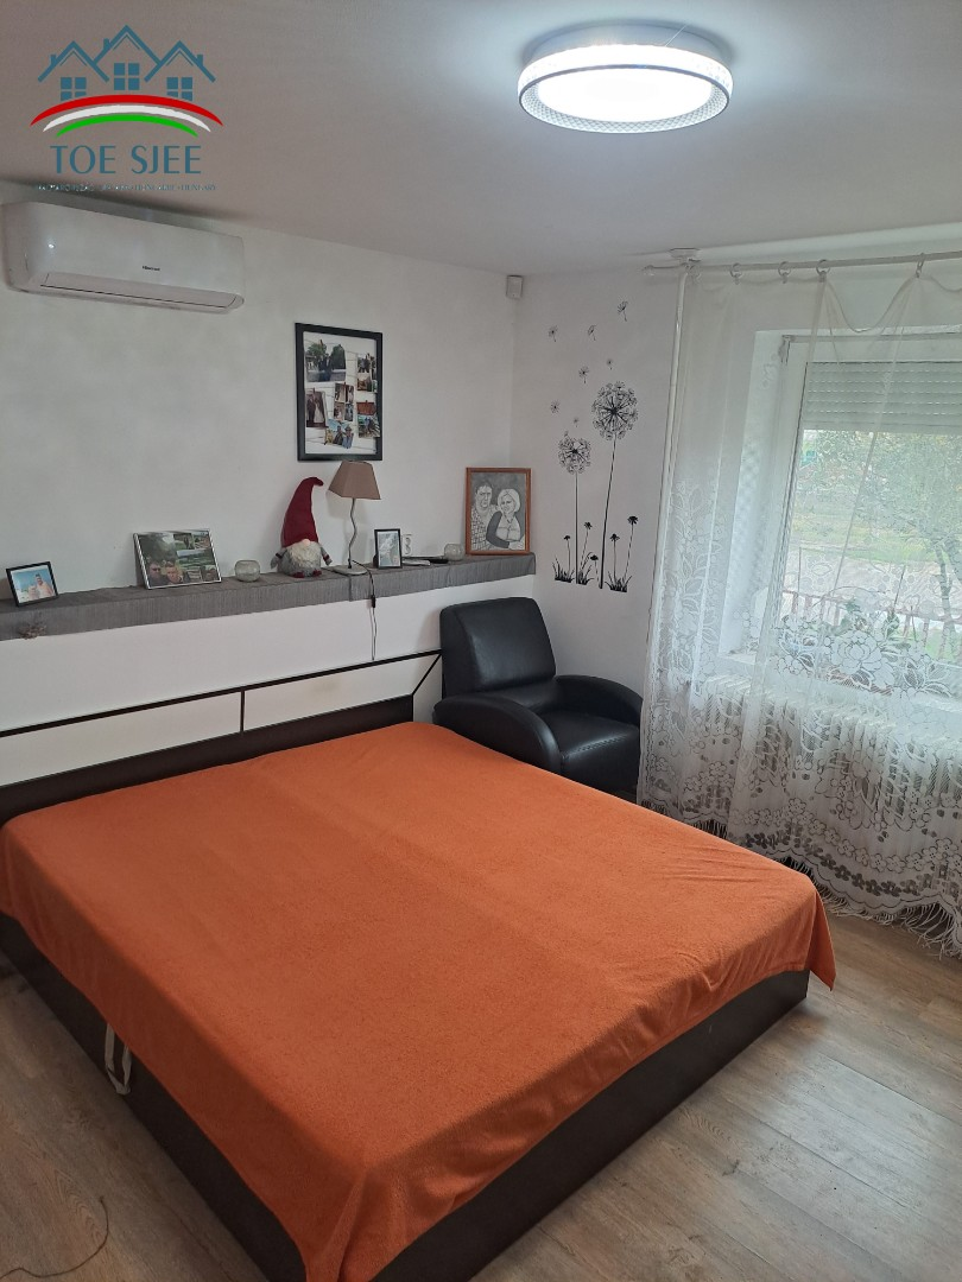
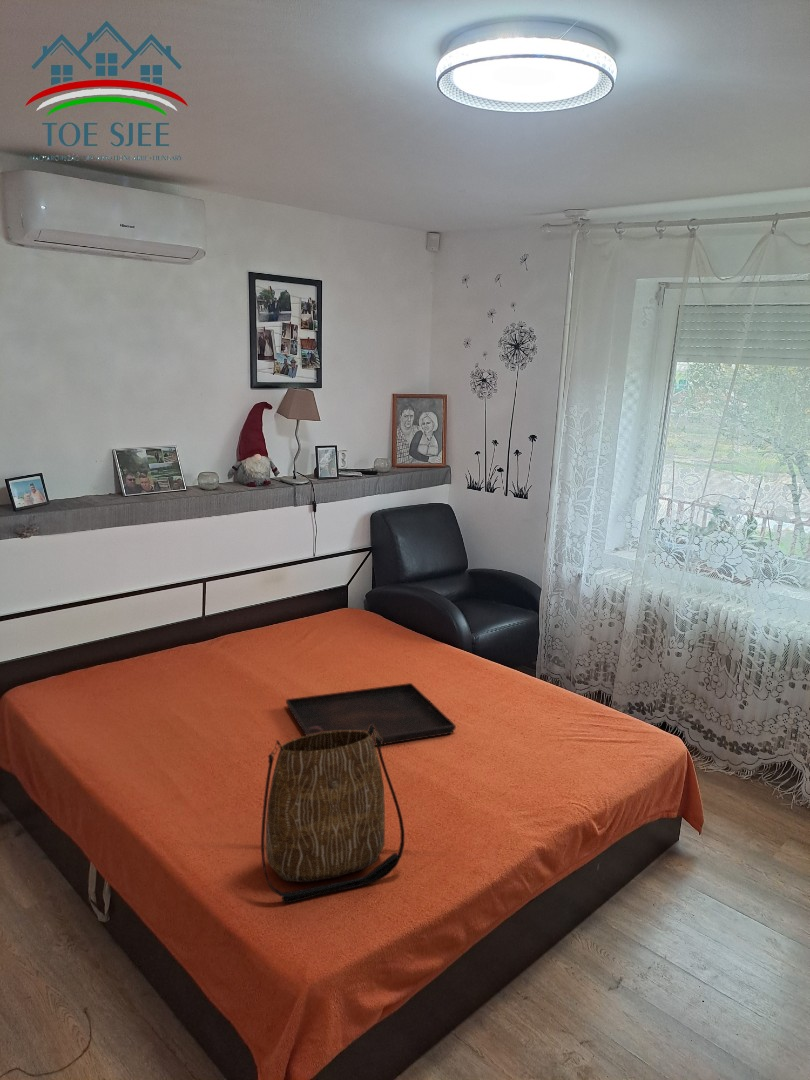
+ serving tray [285,682,457,747]
+ tote bag [260,725,405,904]
